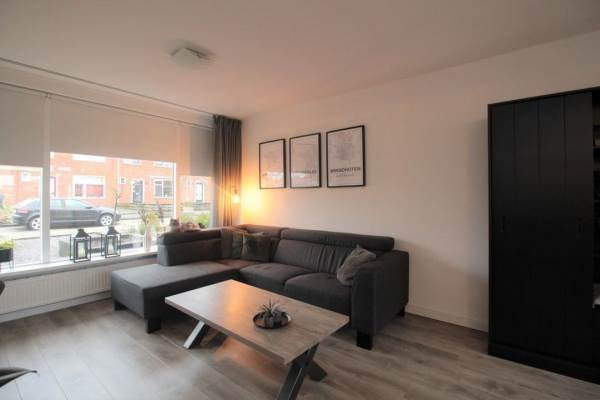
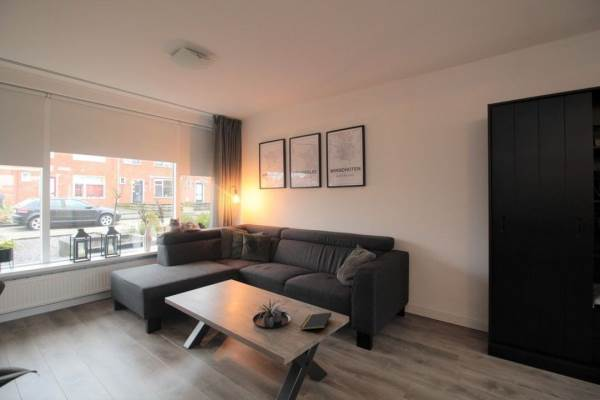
+ notepad [299,312,332,331]
